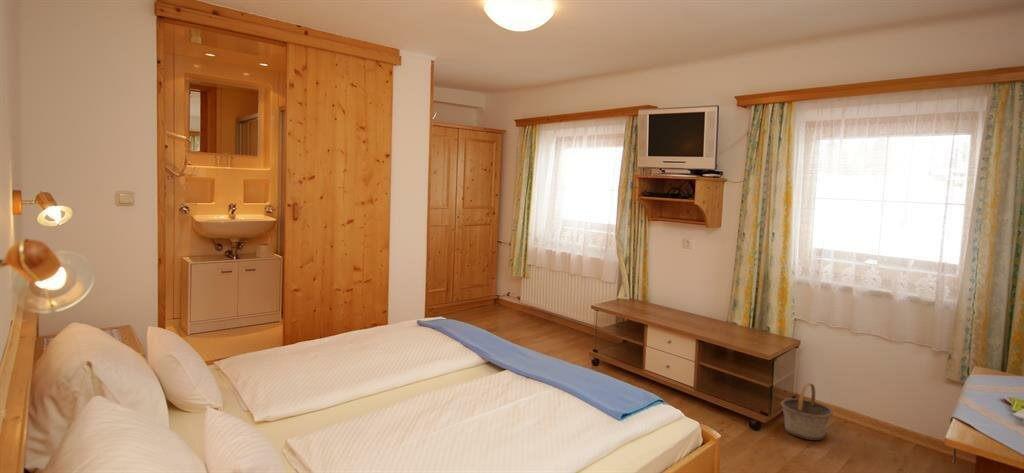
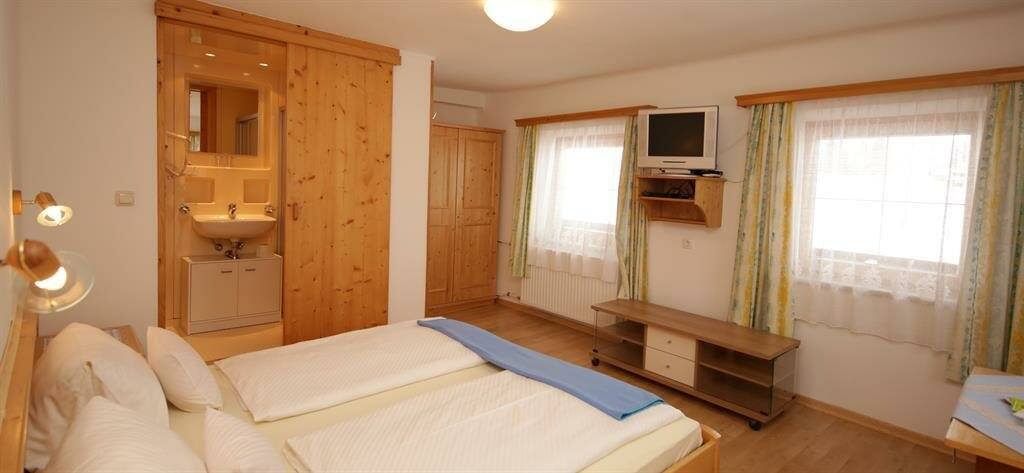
- basket [780,382,834,441]
